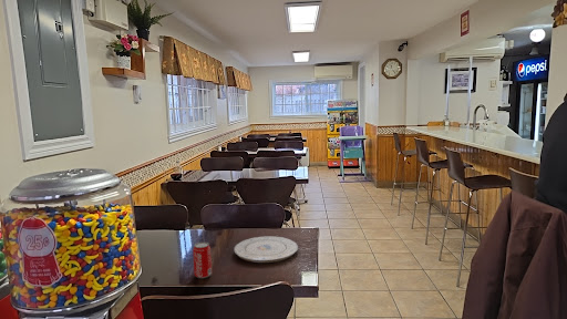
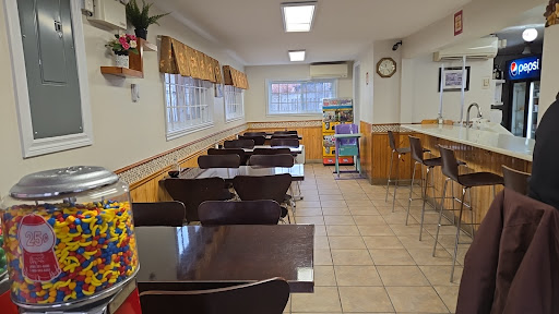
- beverage can [192,241,213,279]
- plate [234,235,299,264]
